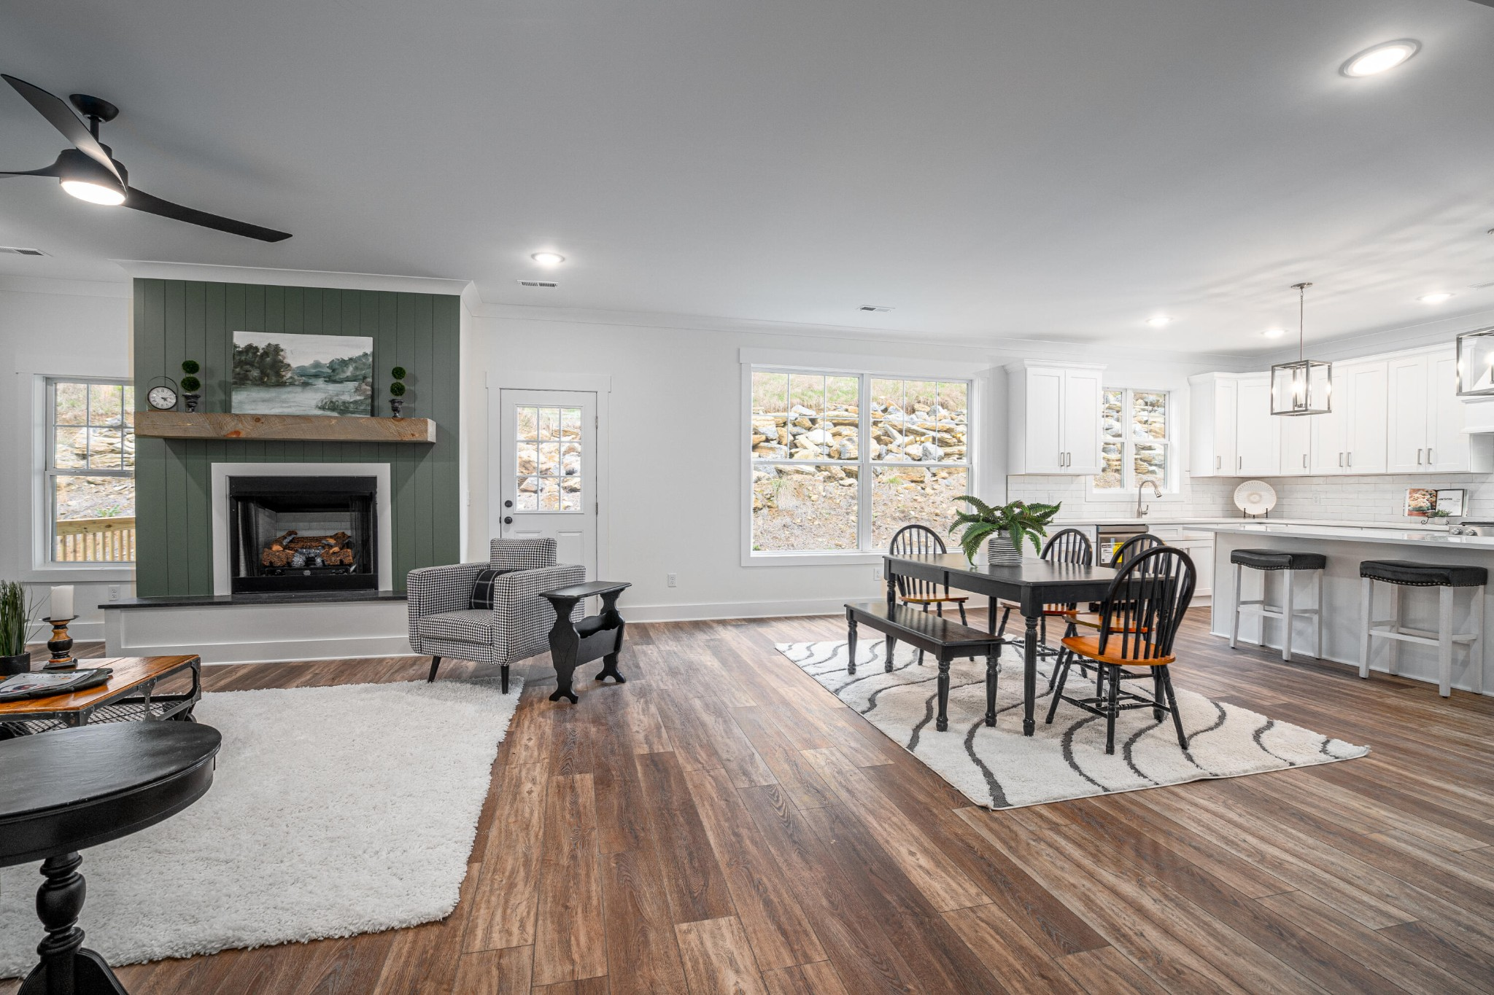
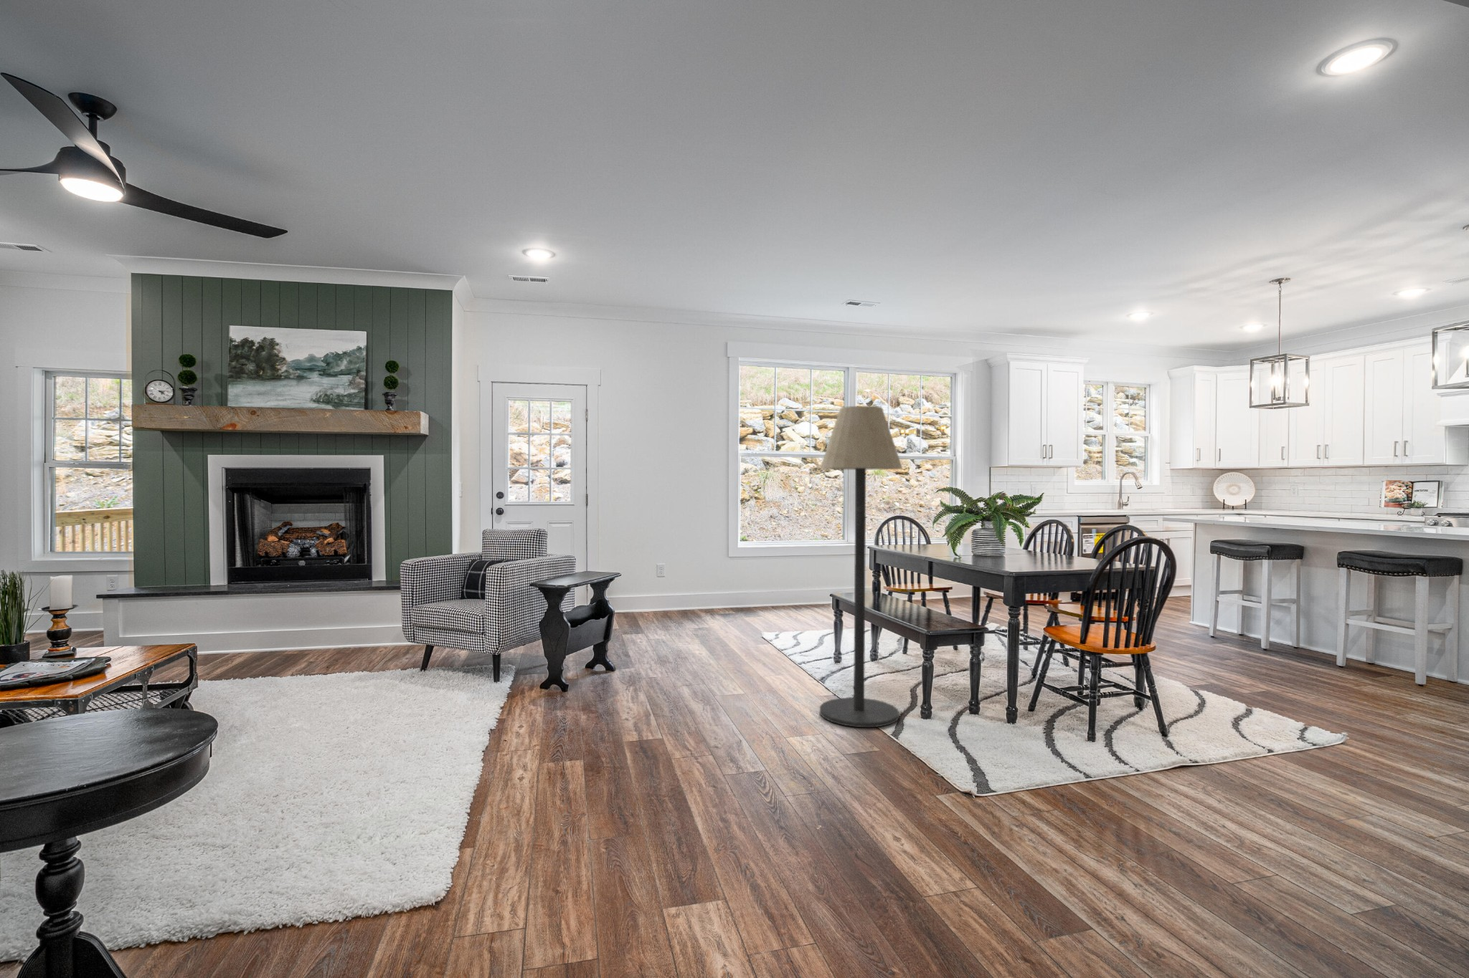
+ floor lamp [819,406,903,728]
